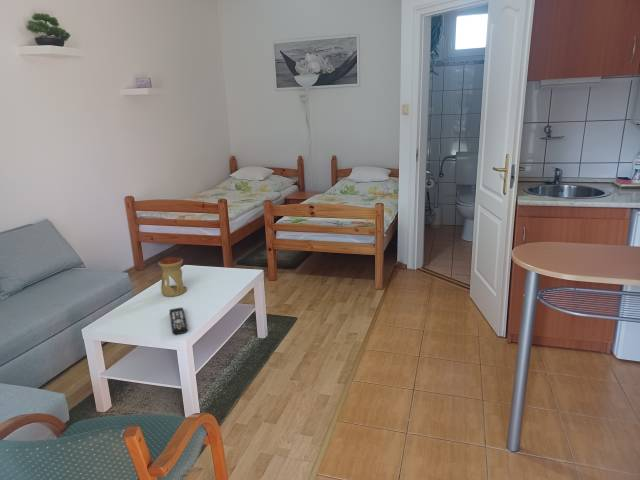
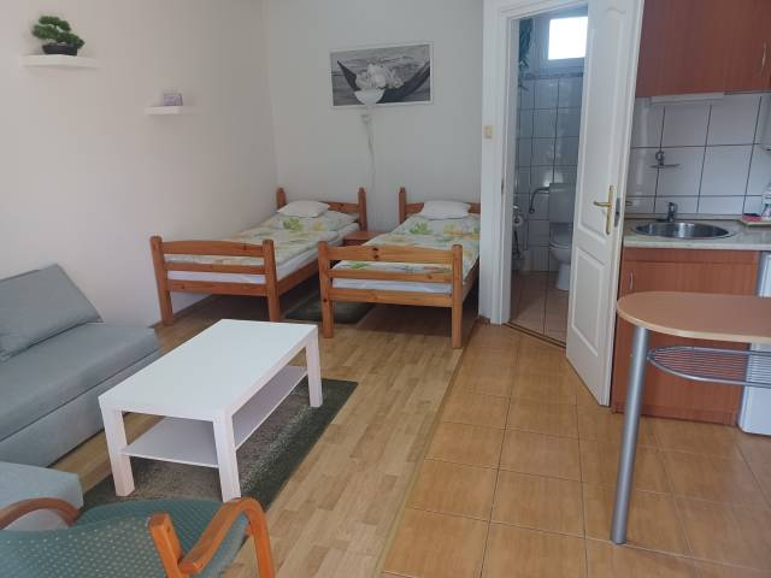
- oil burner [157,256,188,297]
- remote control [168,307,188,335]
